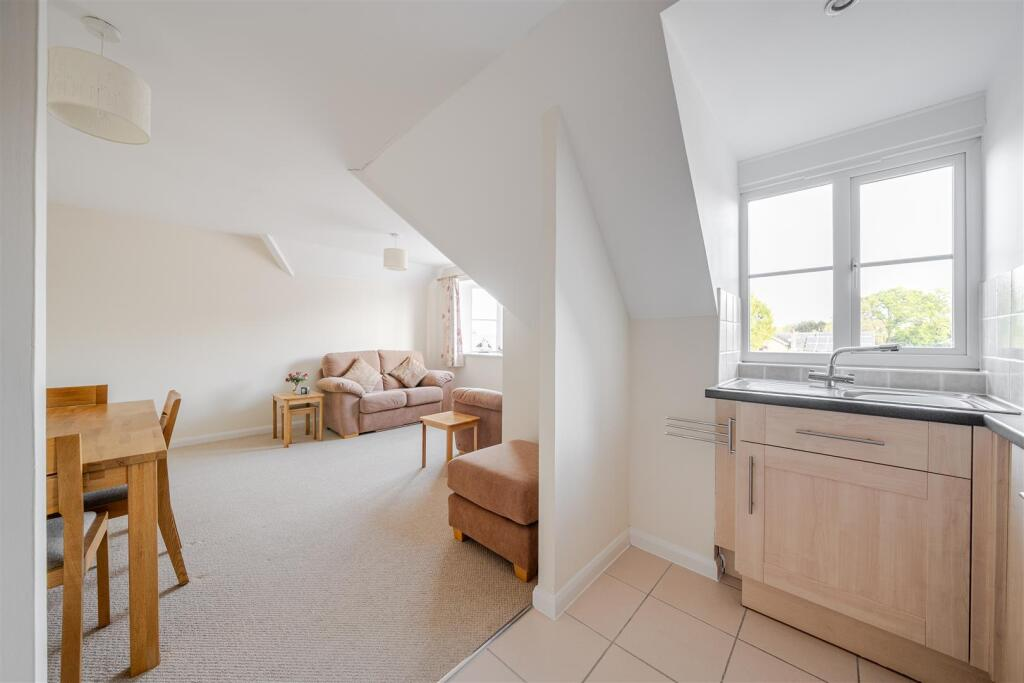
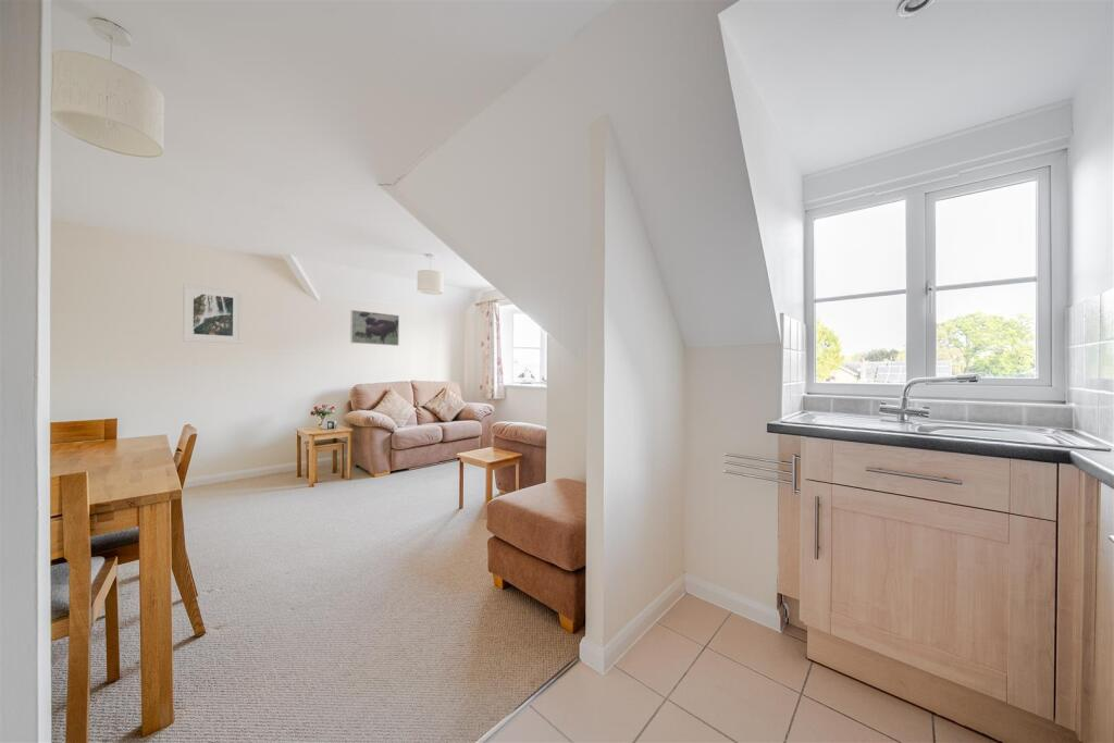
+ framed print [182,284,243,345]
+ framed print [349,309,400,347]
